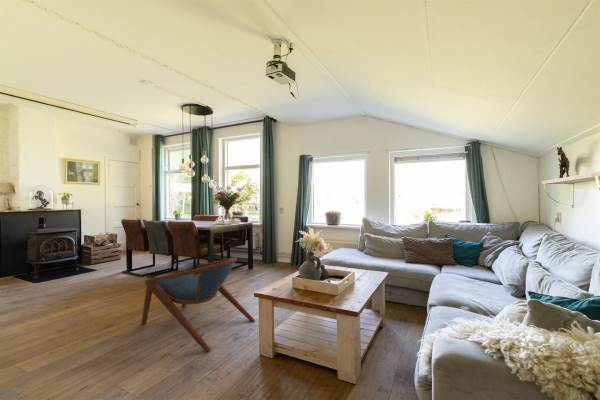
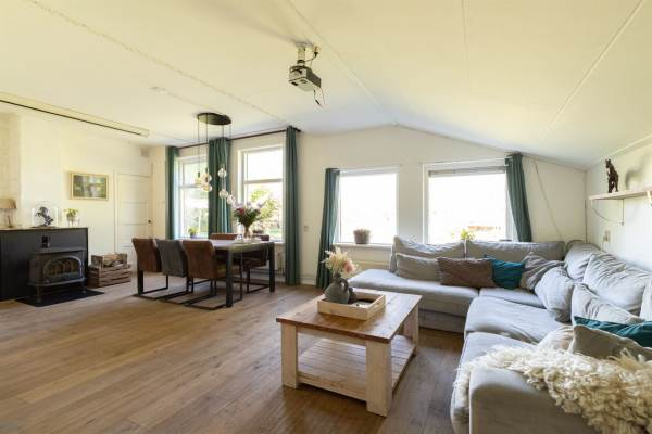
- armchair [140,257,256,352]
